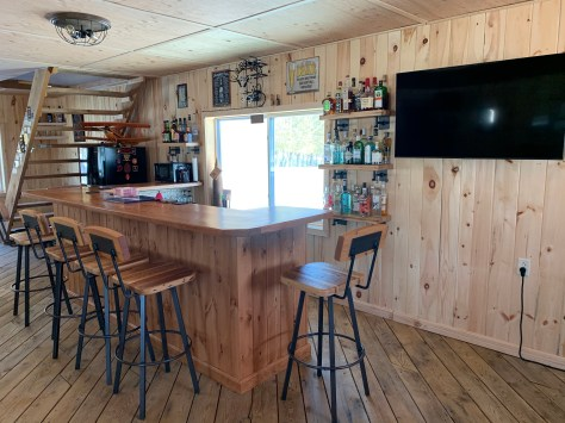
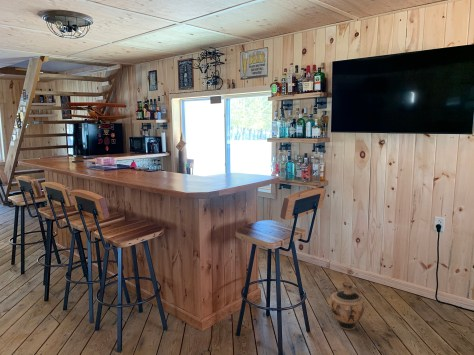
+ ceramic jug [329,281,366,331]
